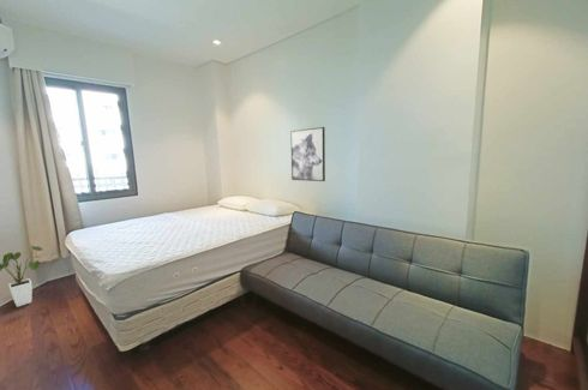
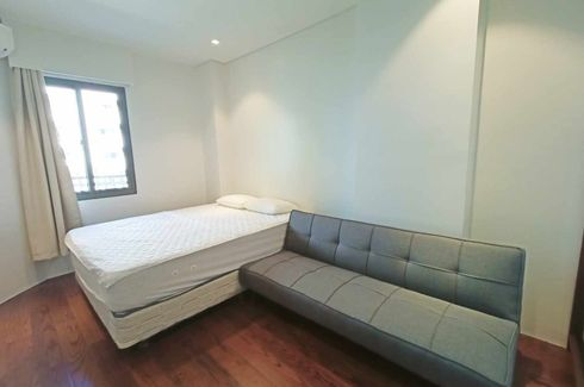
- wall art [289,126,326,182]
- house plant [0,245,44,308]
